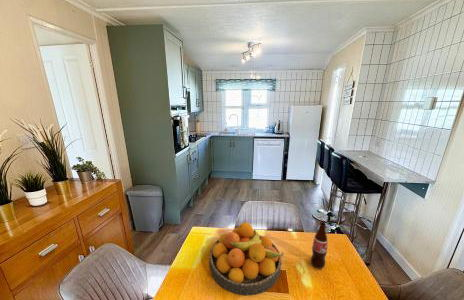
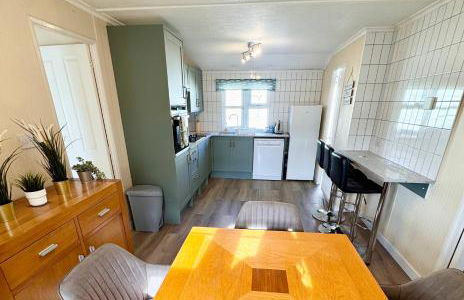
- fruit bowl [208,222,285,297]
- bottle [310,221,328,270]
